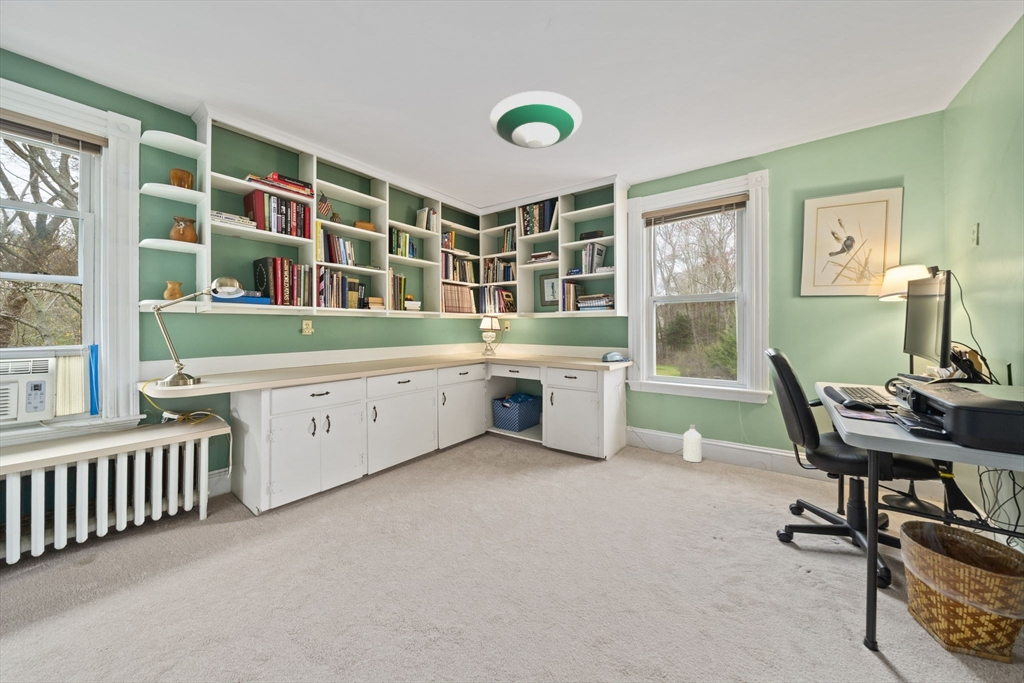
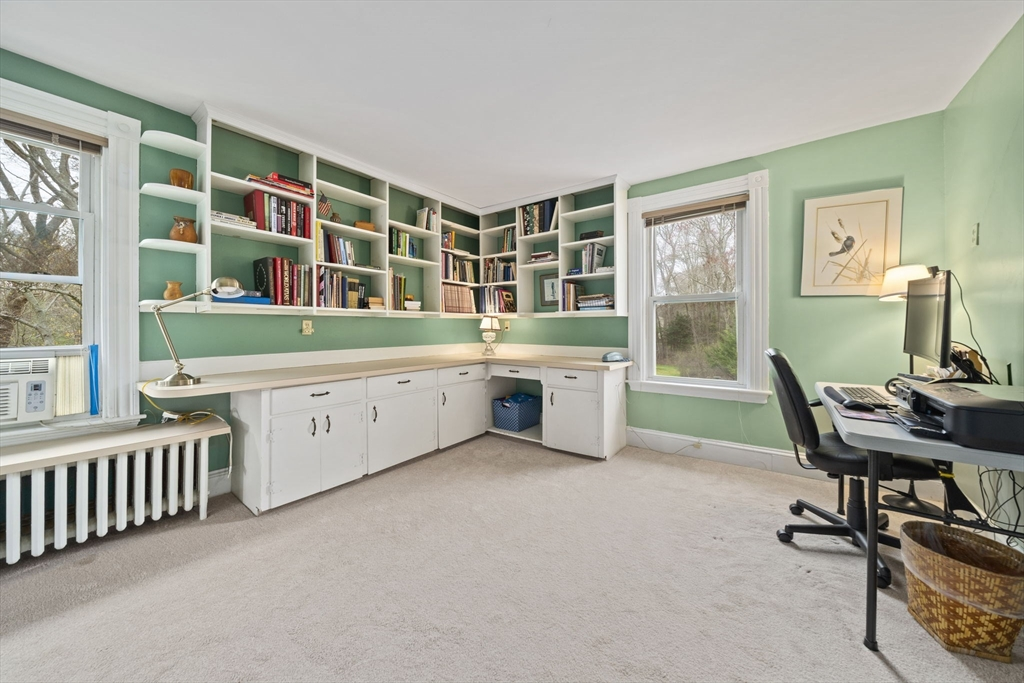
- bottle [682,424,703,463]
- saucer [489,90,583,149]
